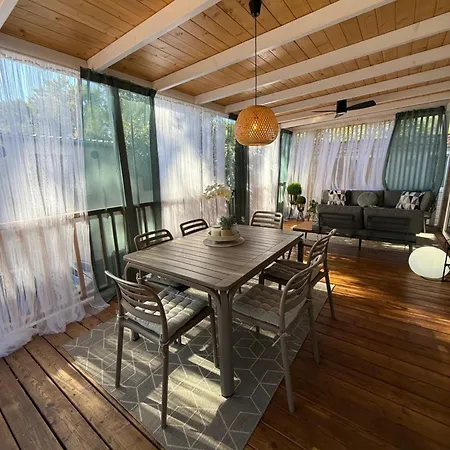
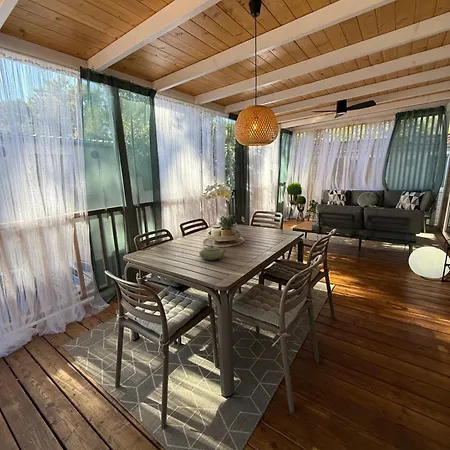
+ teapot [198,237,227,261]
